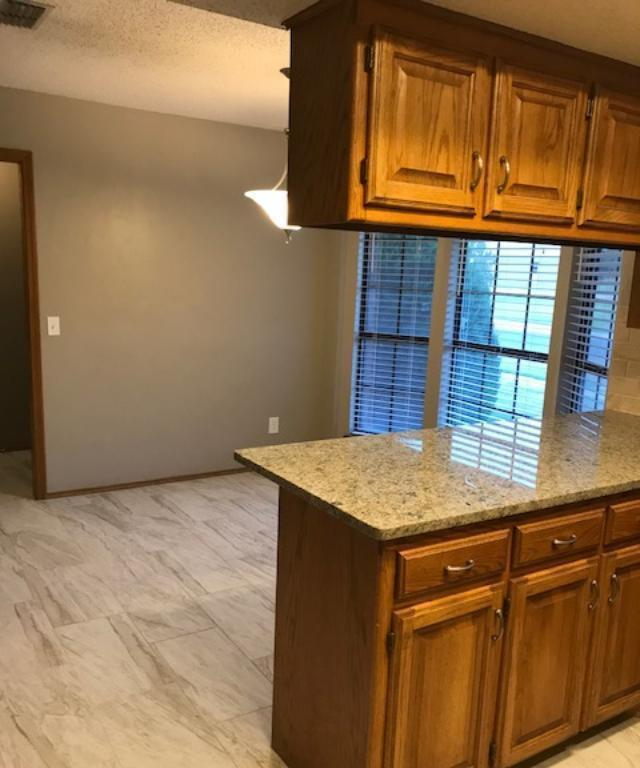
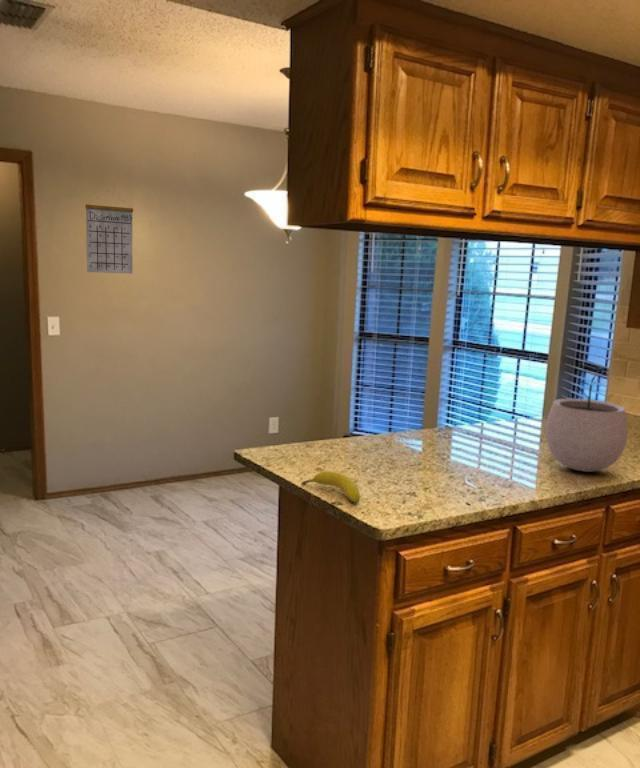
+ plant pot [545,375,628,473]
+ calendar [85,190,134,275]
+ fruit [300,470,361,504]
